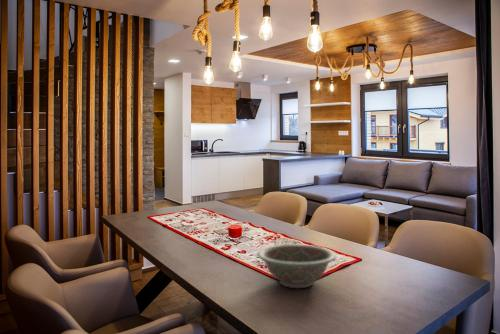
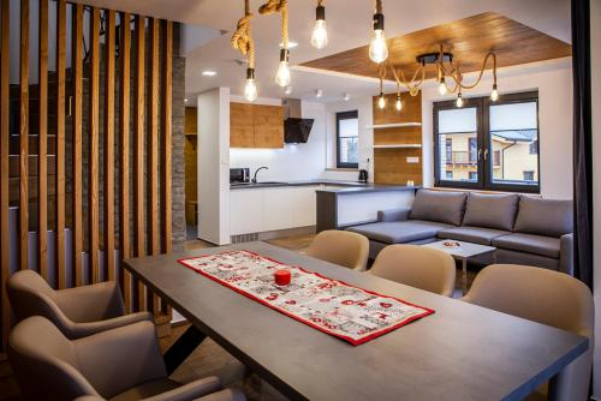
- decorative bowl [256,243,338,289]
